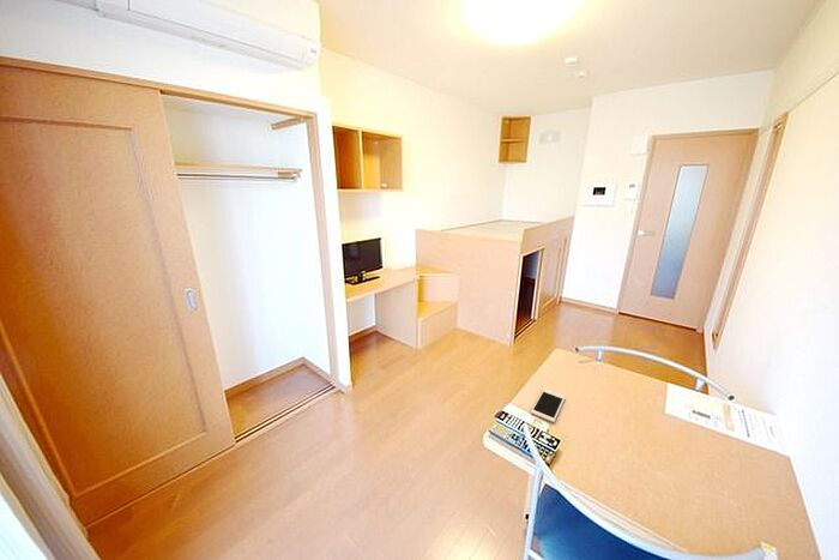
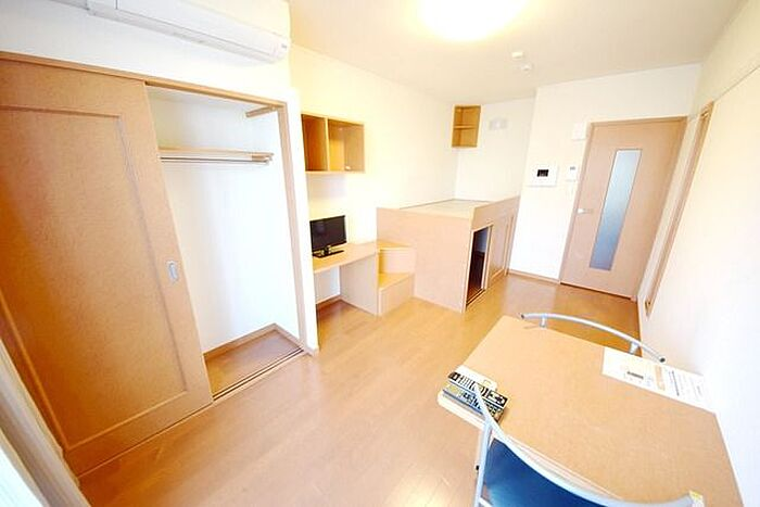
- cell phone [530,387,566,423]
